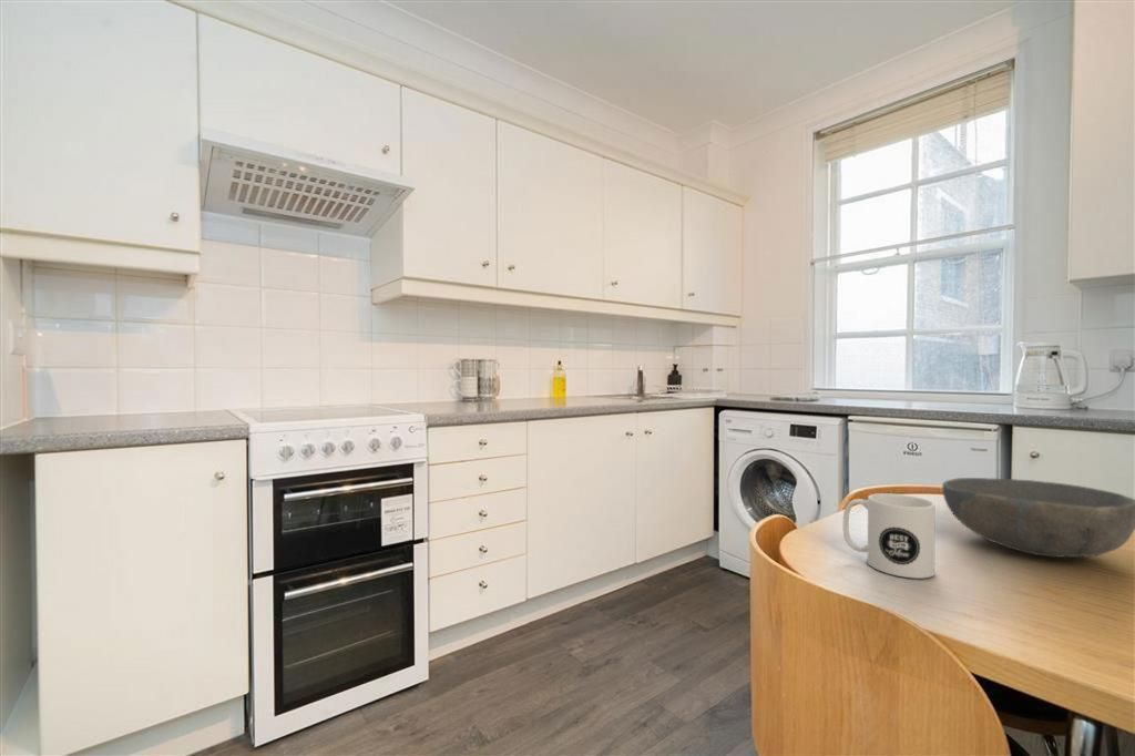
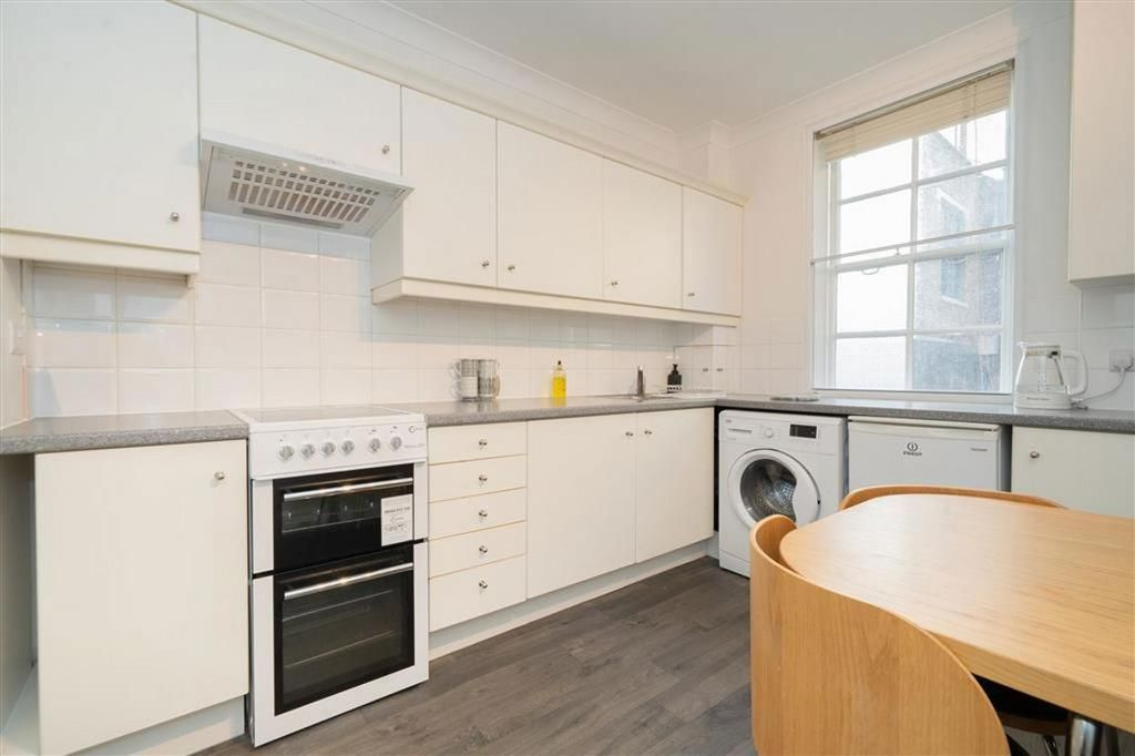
- bowl [941,477,1135,559]
- mug [842,492,937,580]
